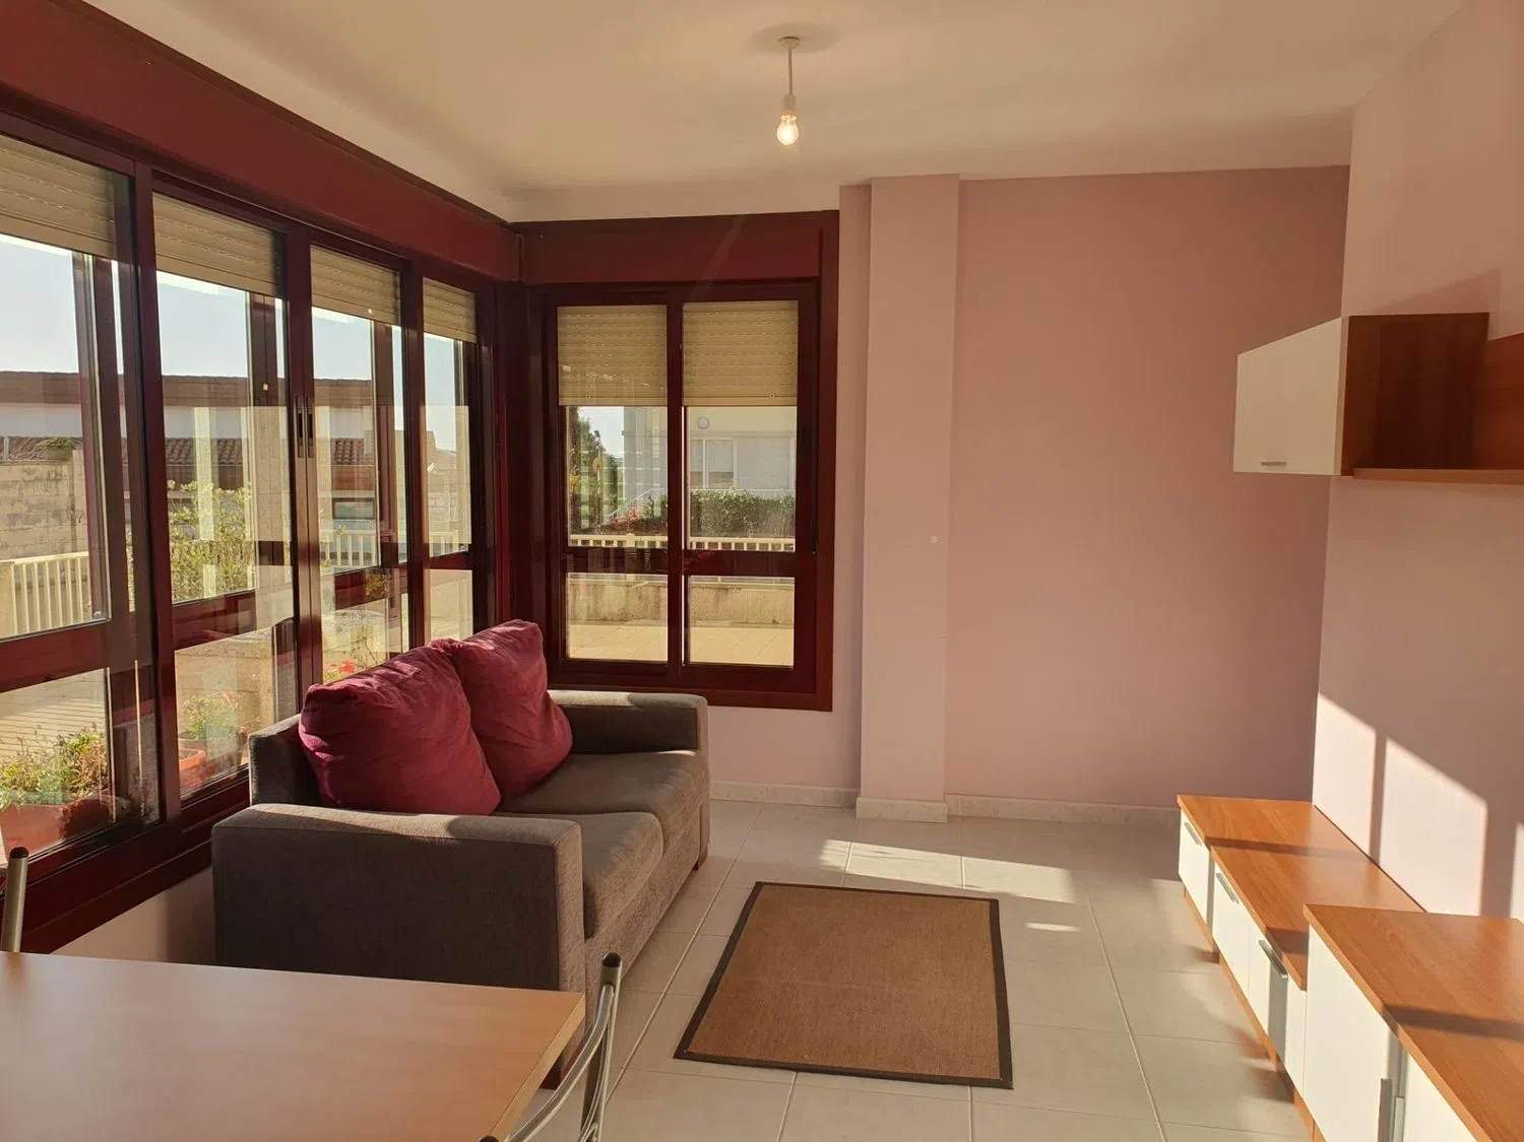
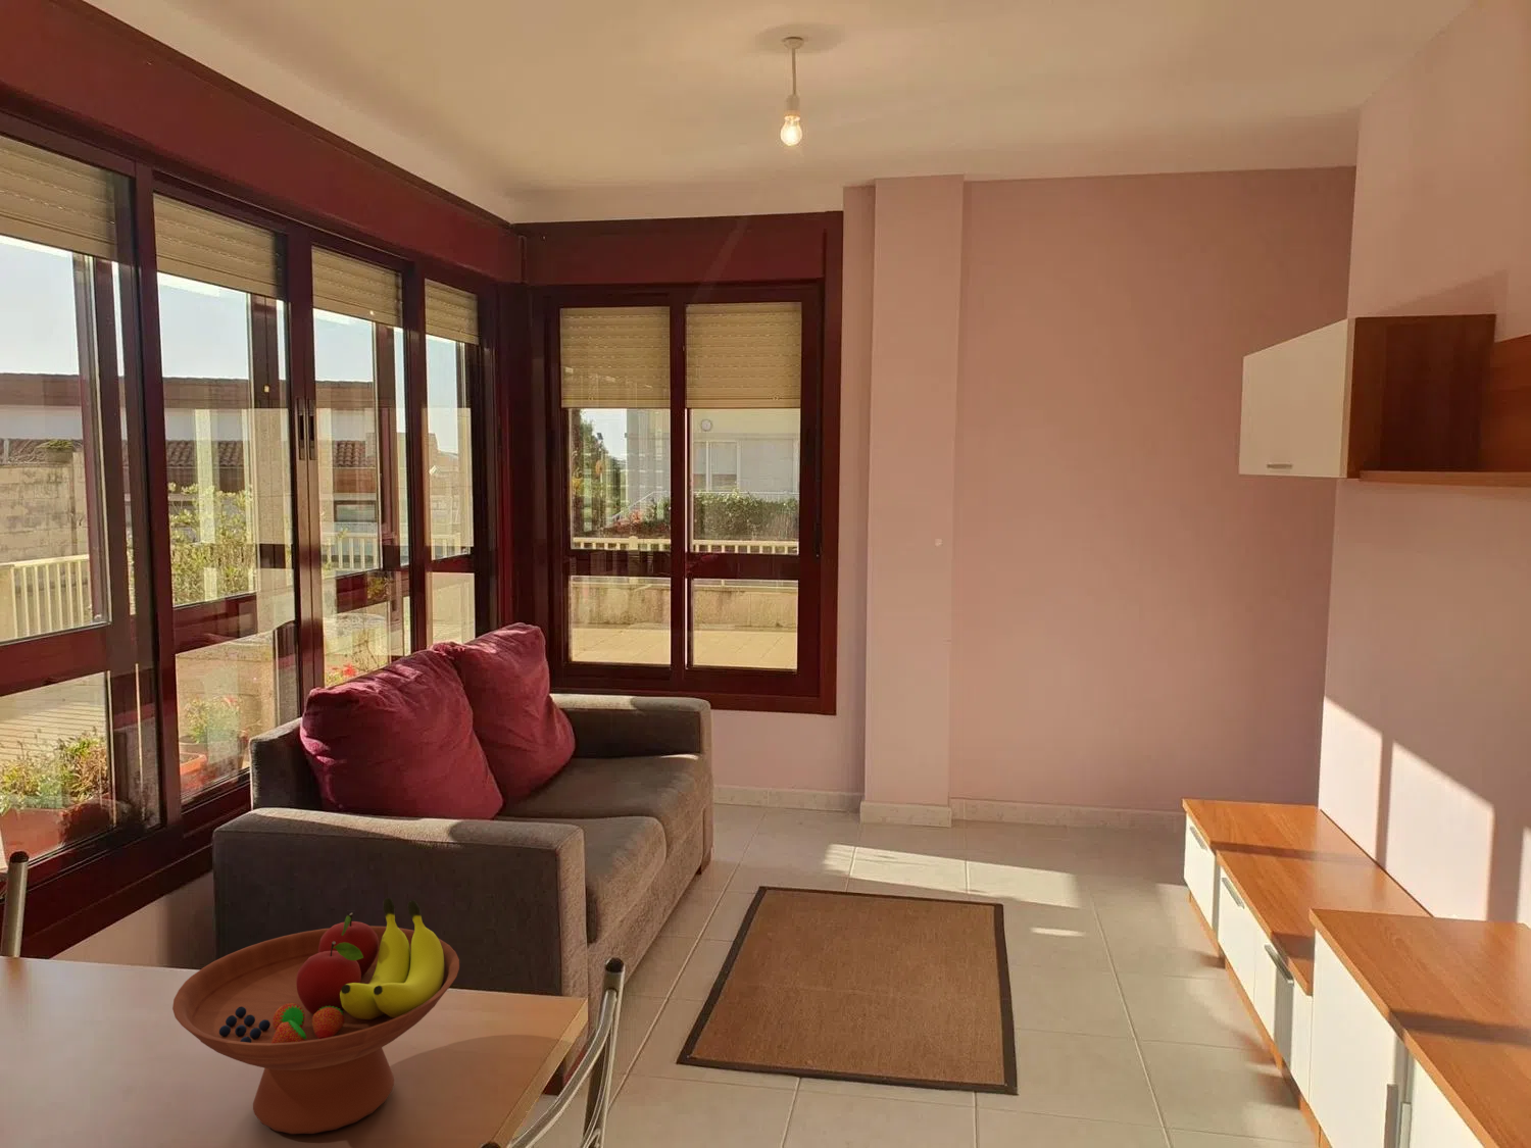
+ fruit bowl [171,897,461,1135]
